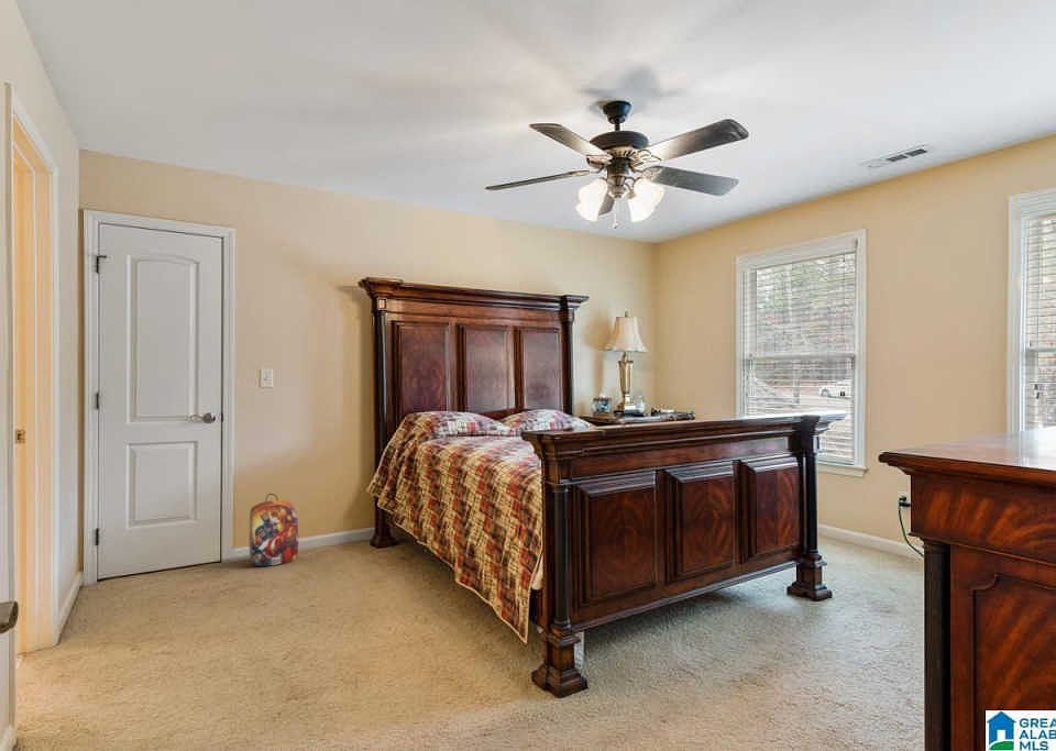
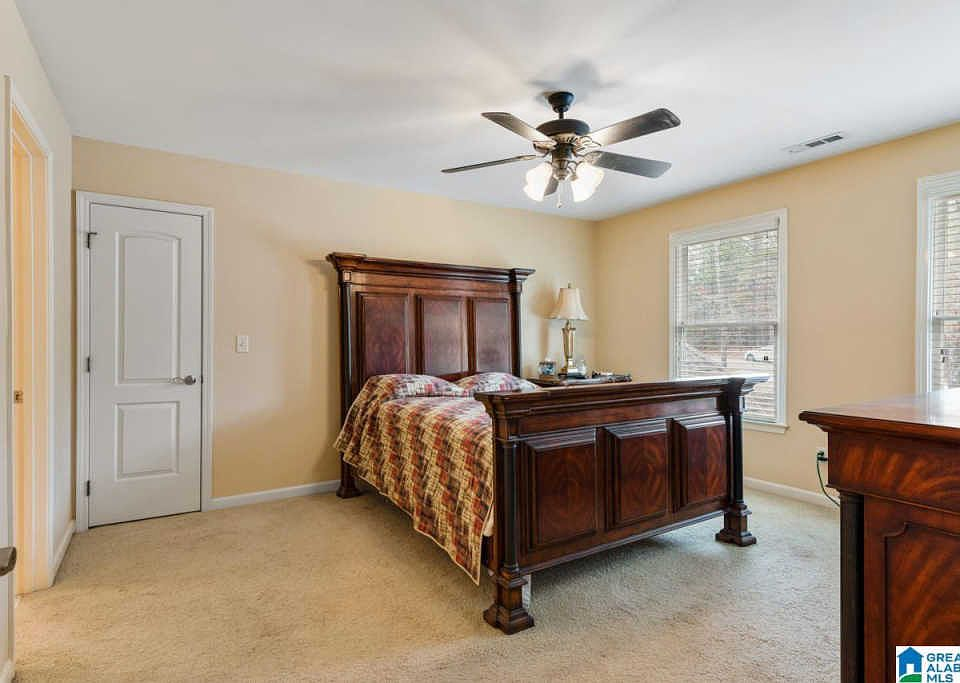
- backpack [249,493,299,567]
